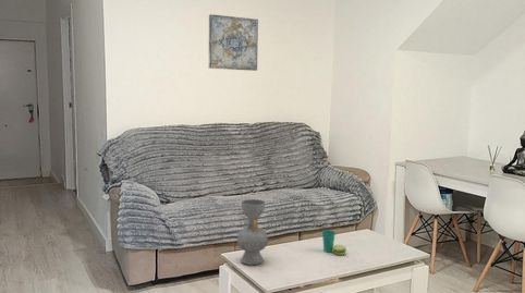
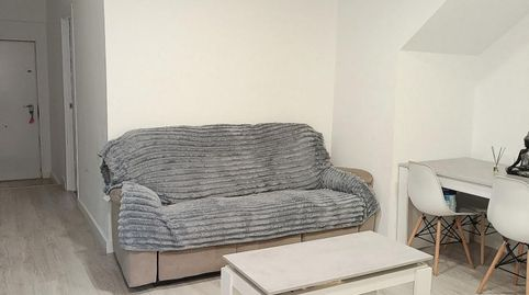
- cup [321,229,347,256]
- wall art [208,13,259,72]
- decorative vase [236,198,269,266]
